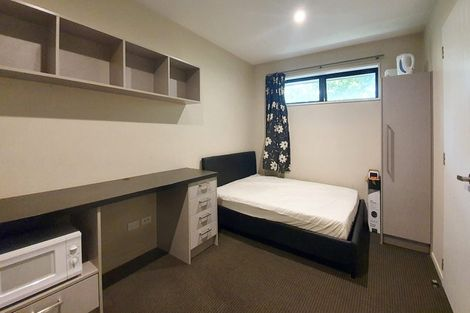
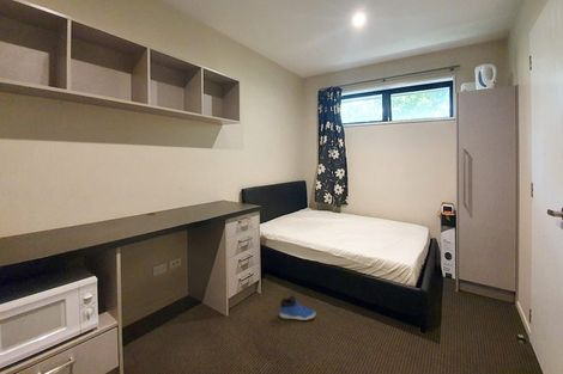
+ sneaker [279,294,316,321]
